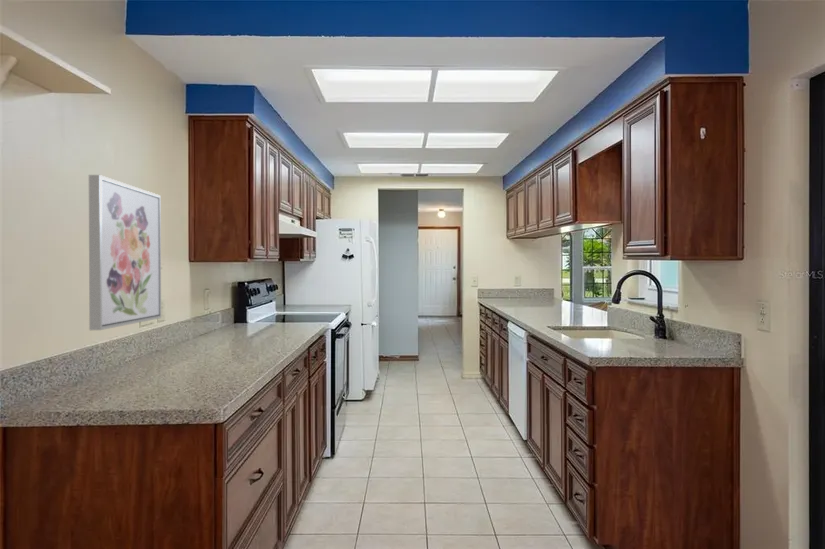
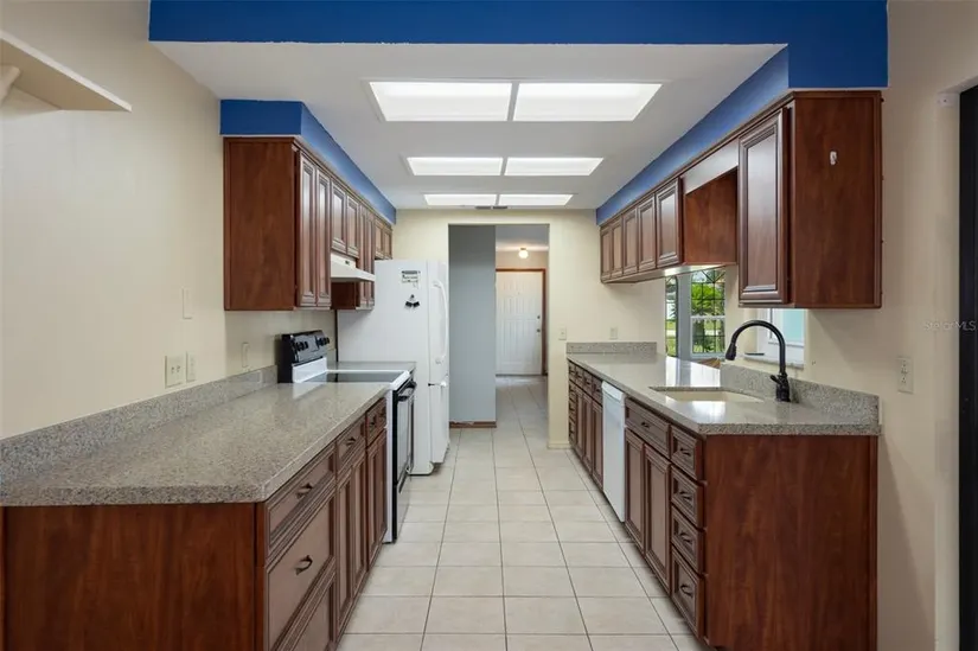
- wall art [88,174,162,331]
